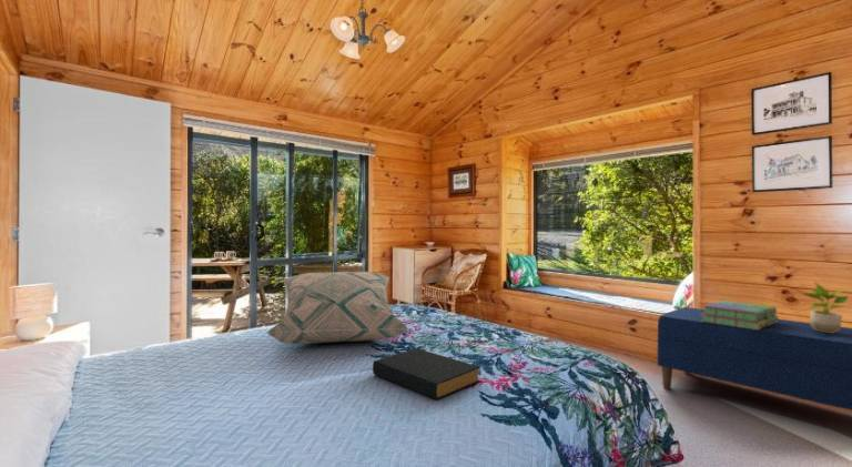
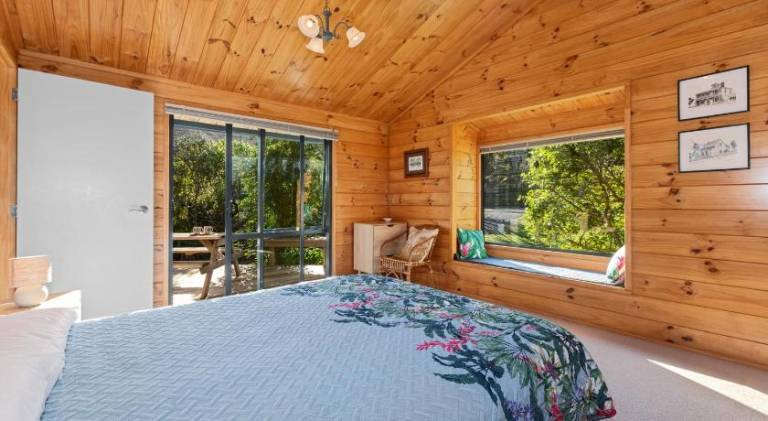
- stack of books [701,300,780,329]
- potted plant [797,281,850,333]
- hardback book [372,347,481,400]
- bench [657,306,852,412]
- decorative pillow [264,271,410,345]
